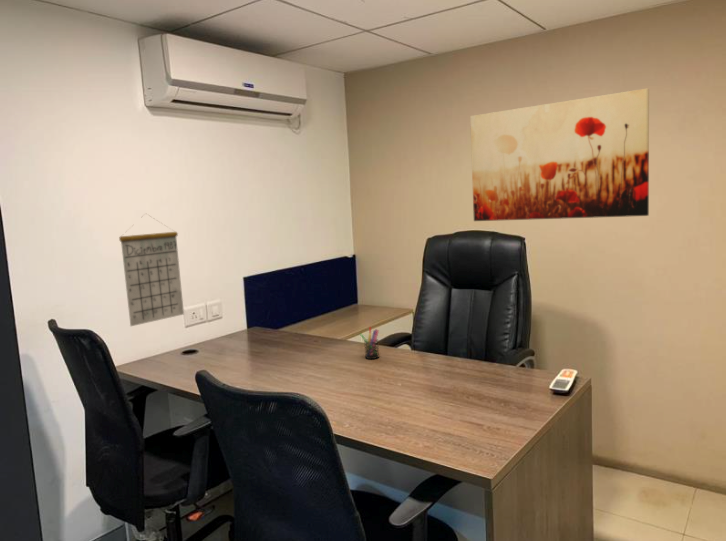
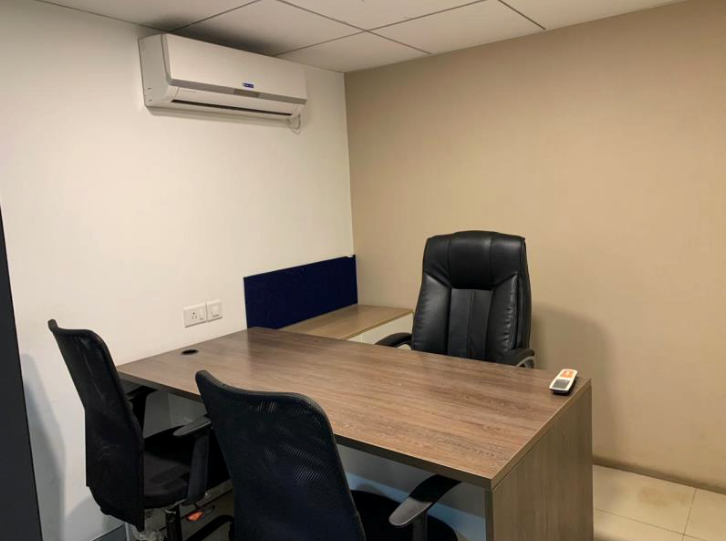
- pen holder [359,326,380,360]
- wall art [469,88,650,222]
- calendar [118,212,185,327]
